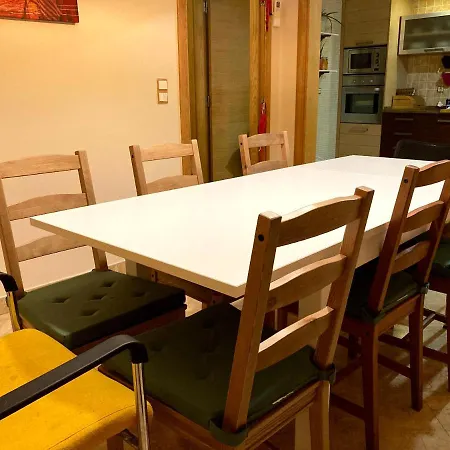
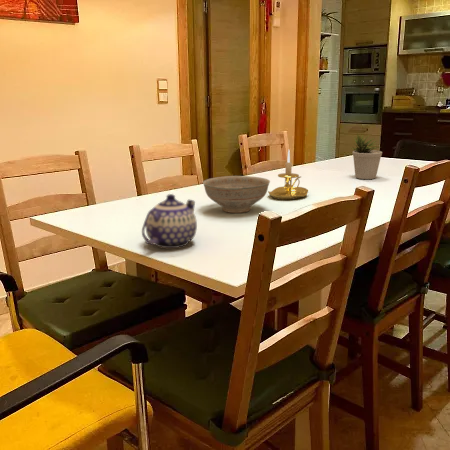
+ decorative bowl [202,175,271,214]
+ candle holder [267,149,309,201]
+ teapot [141,193,198,249]
+ potted plant [349,132,383,180]
